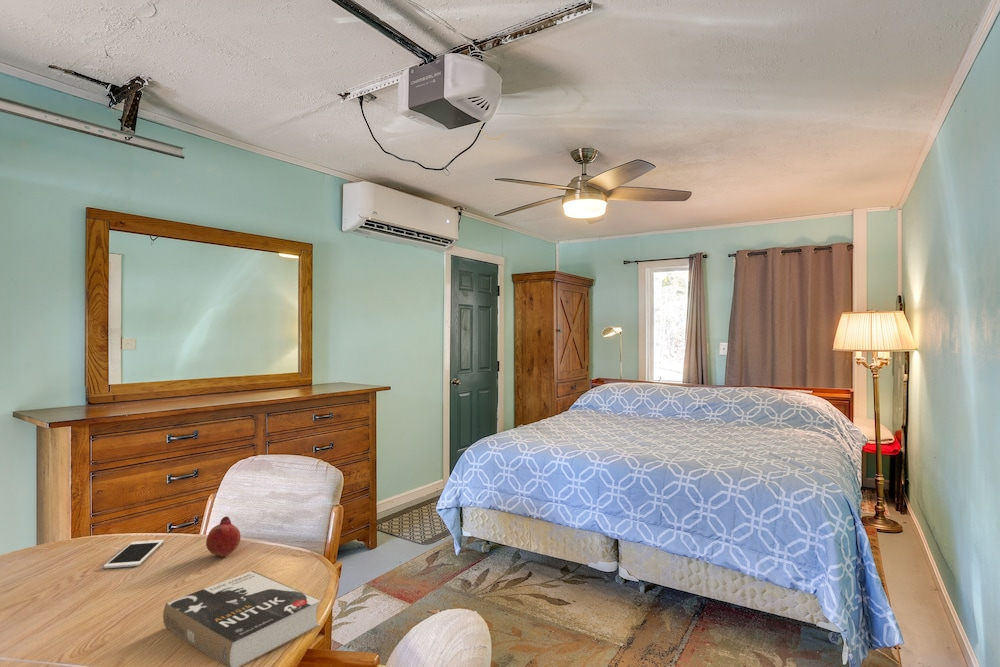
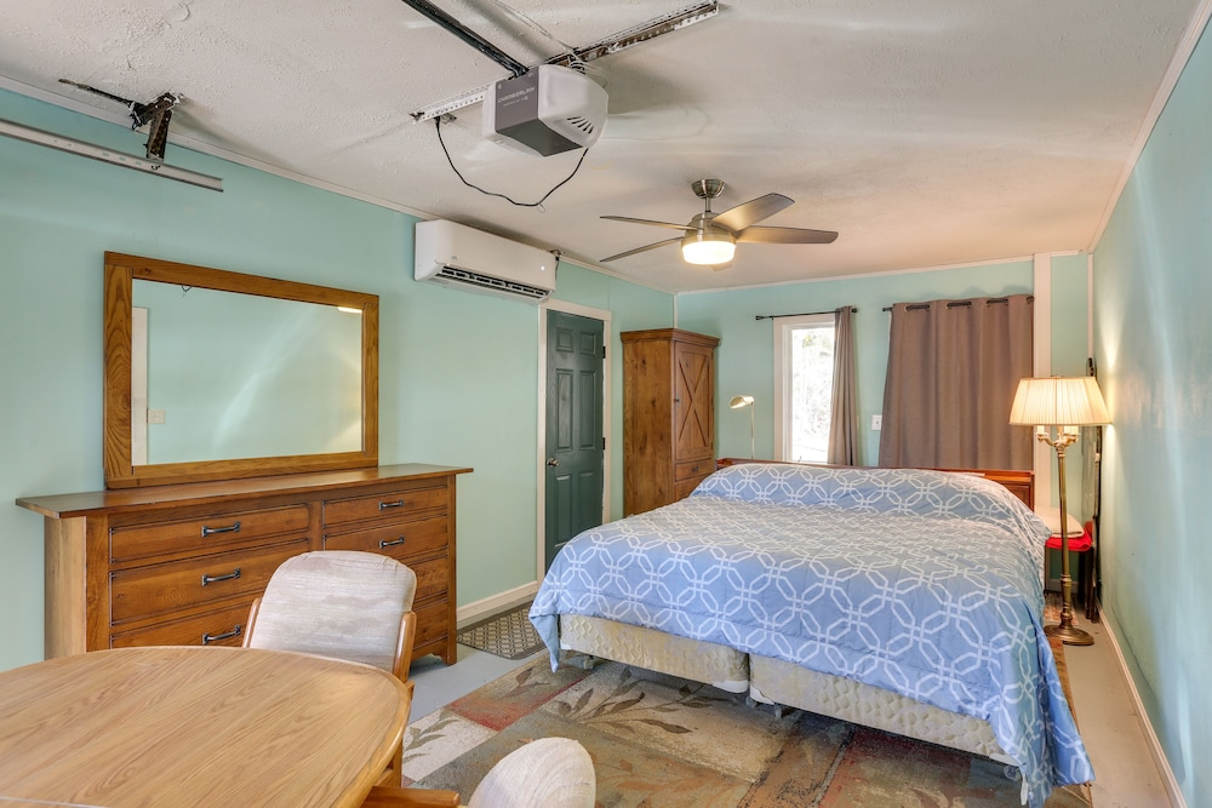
- fruit [205,515,241,558]
- cell phone [103,539,165,569]
- book [162,570,321,667]
